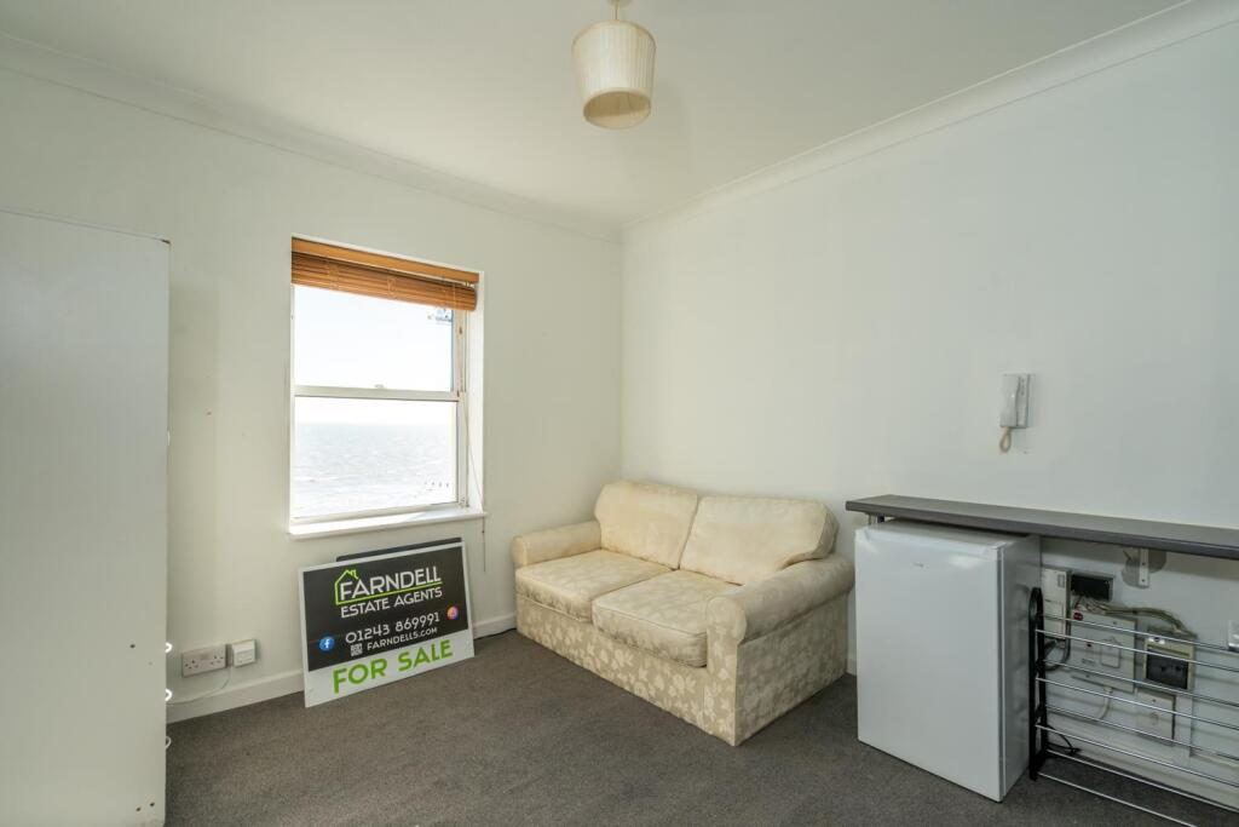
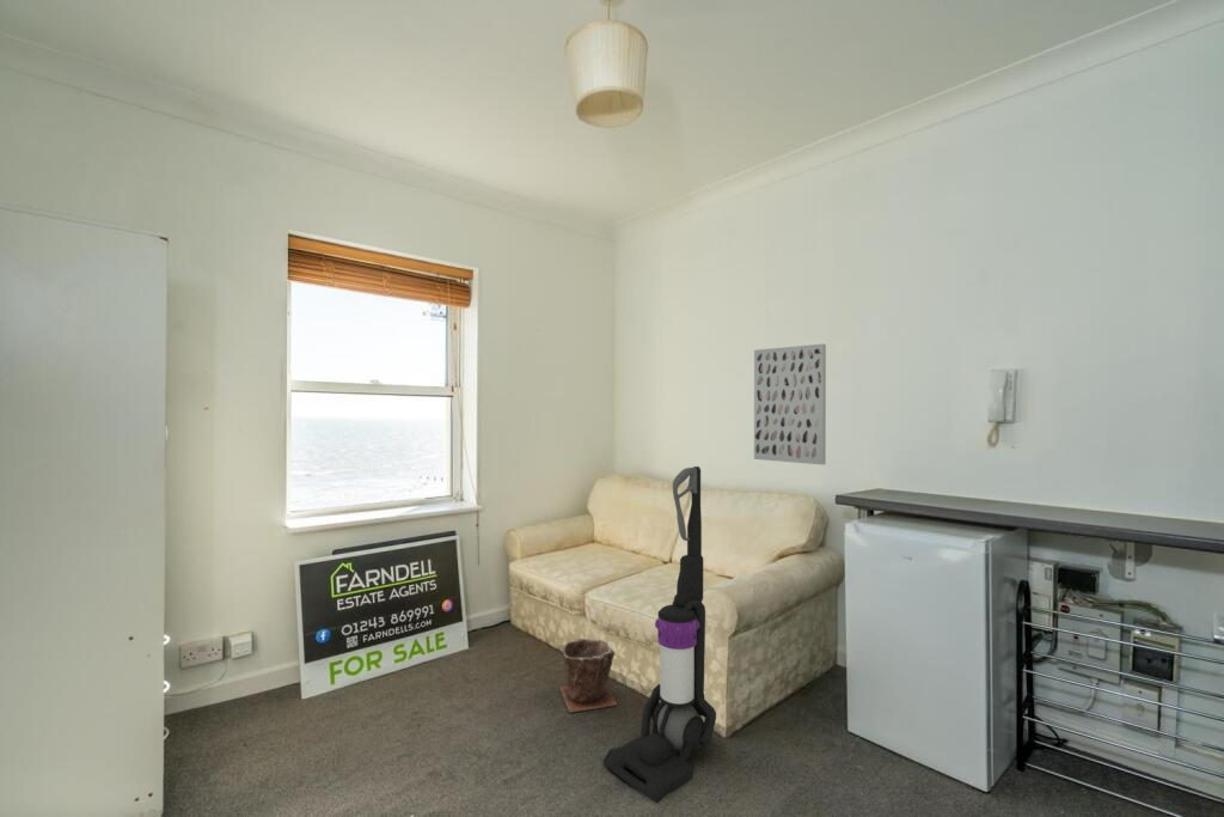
+ wall art [753,343,827,467]
+ vacuum cleaner [602,465,717,805]
+ plant pot [558,636,618,714]
